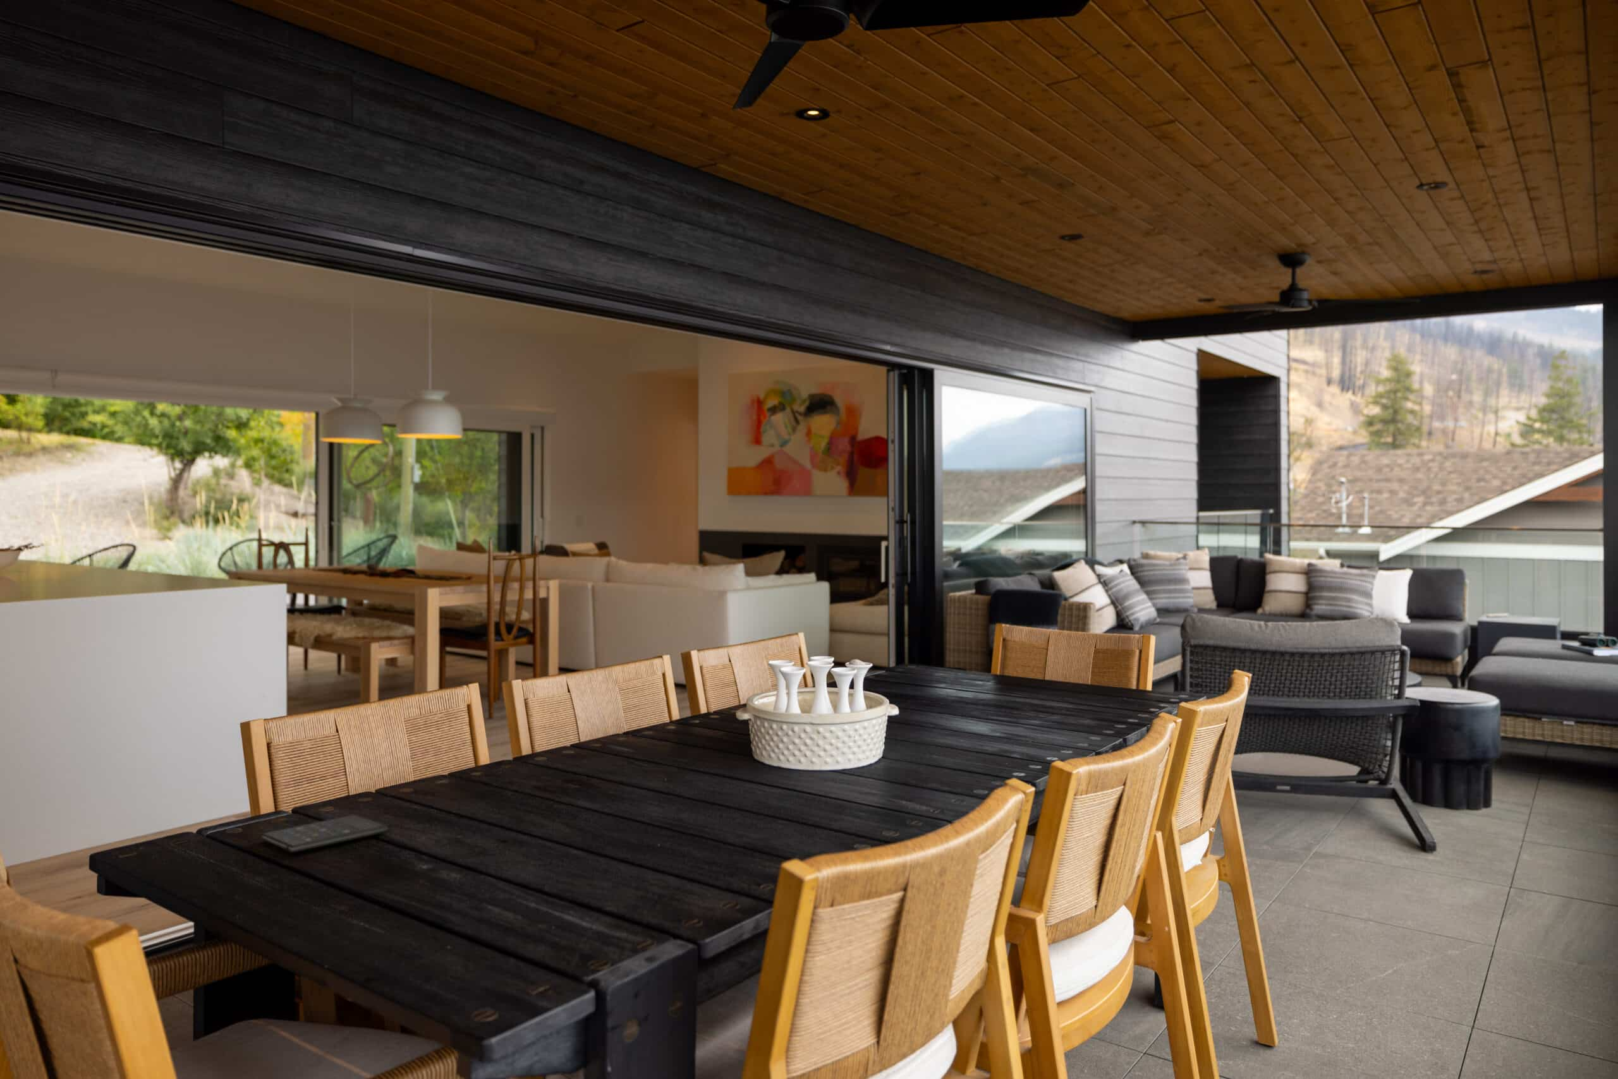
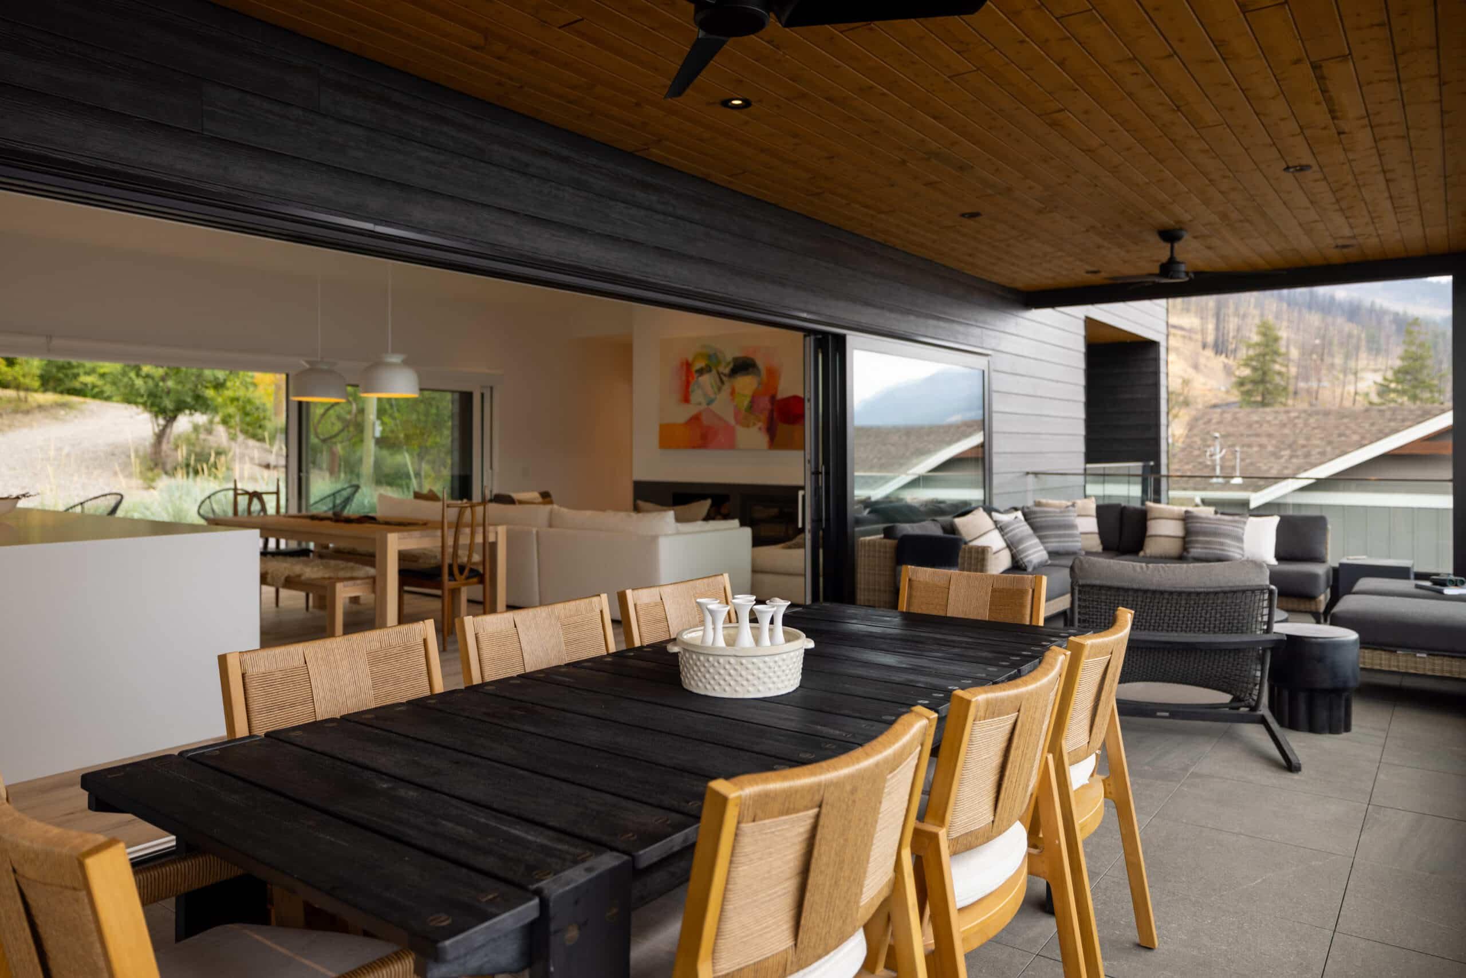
- smartphone [261,814,389,854]
